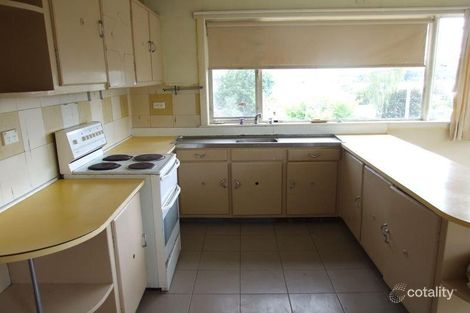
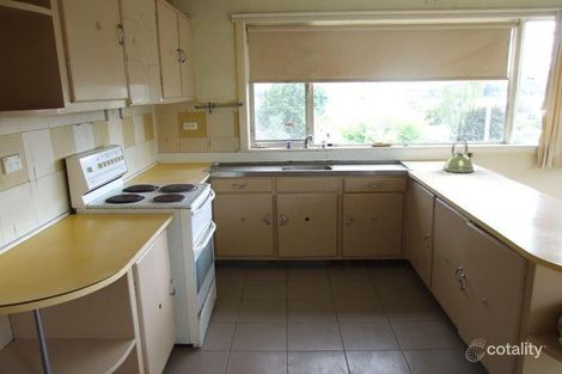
+ kettle [442,137,475,173]
